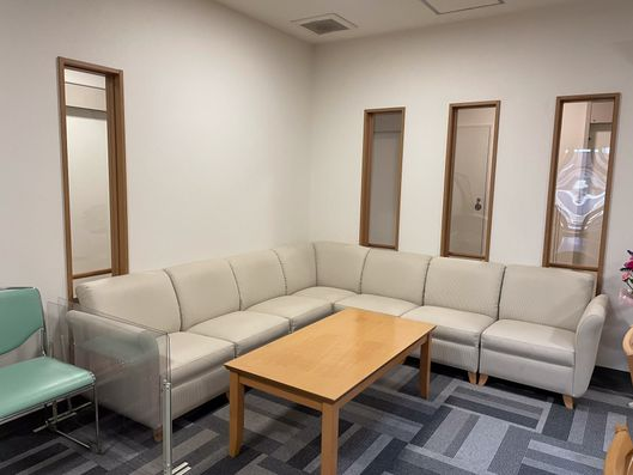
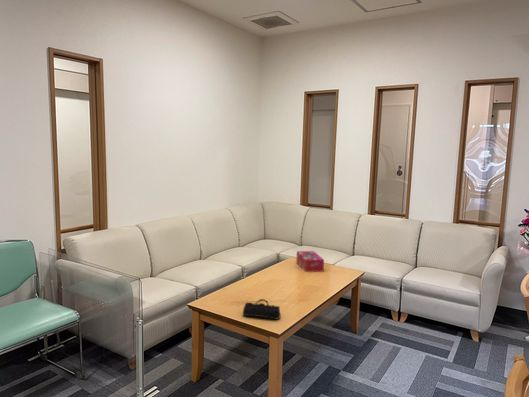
+ tissue box [295,250,325,273]
+ pencil case [242,298,282,321]
